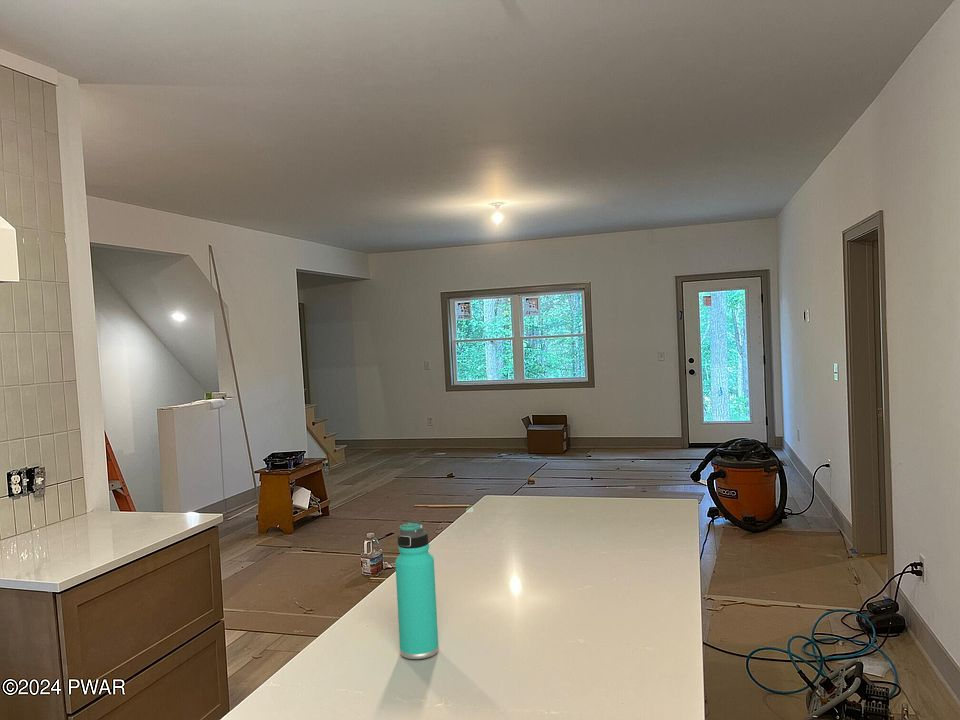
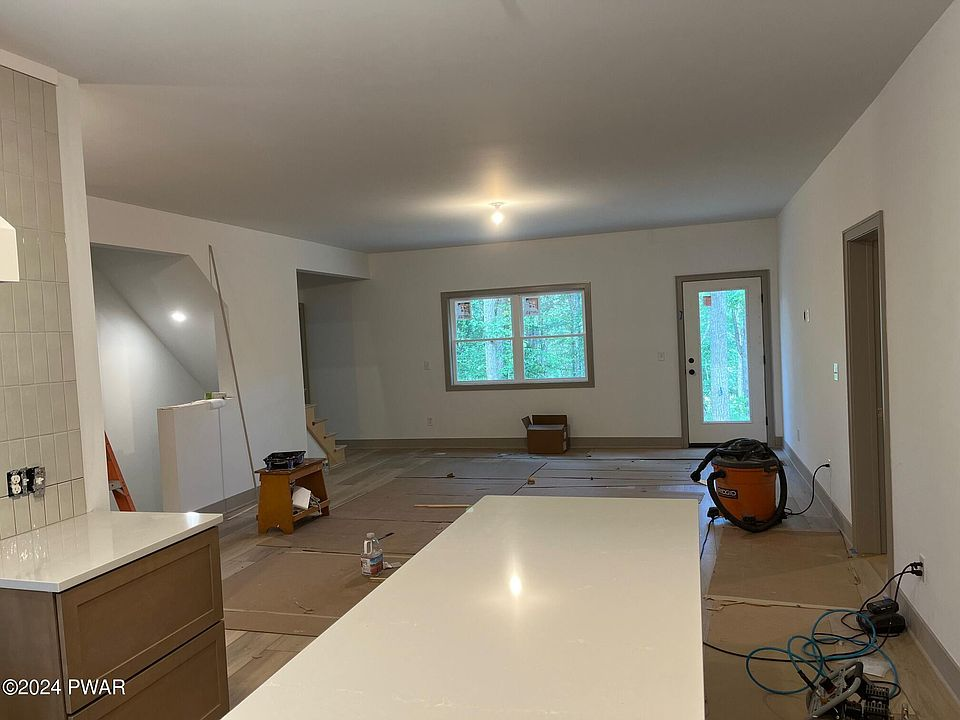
- thermos bottle [394,520,440,660]
